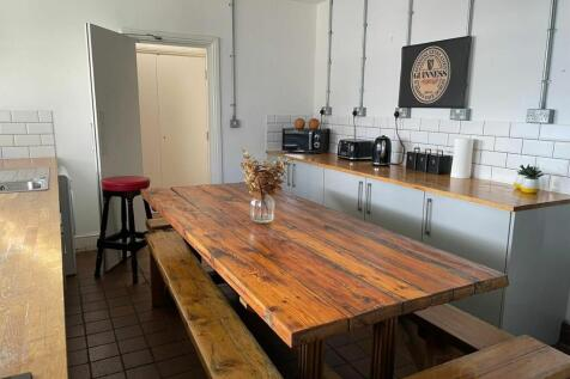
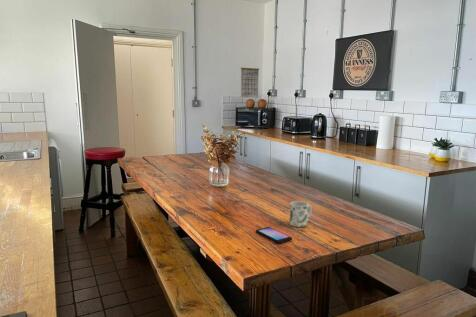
+ smartphone [255,226,293,244]
+ mug [288,200,313,228]
+ calendar [240,62,260,98]
